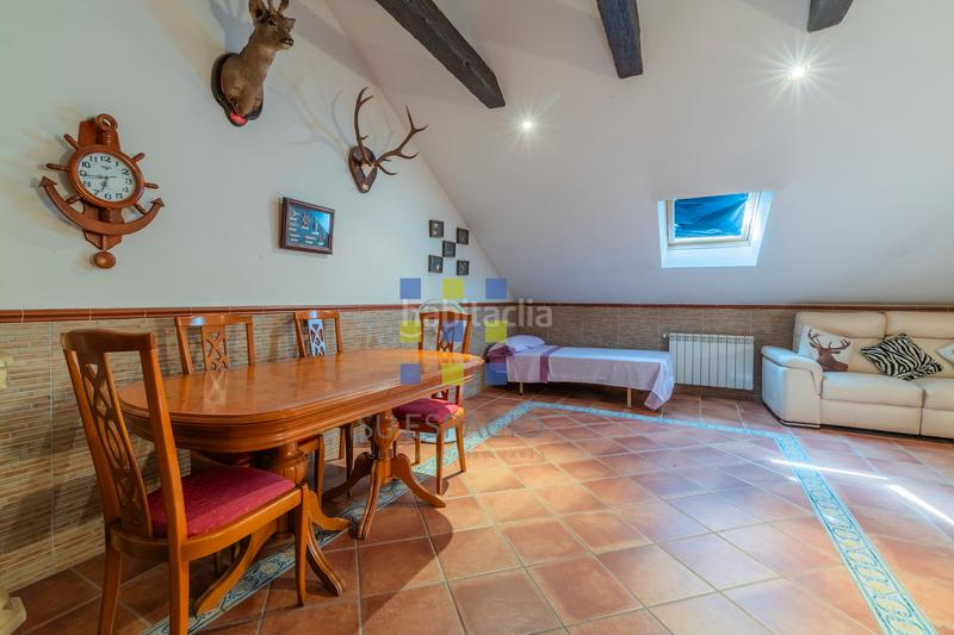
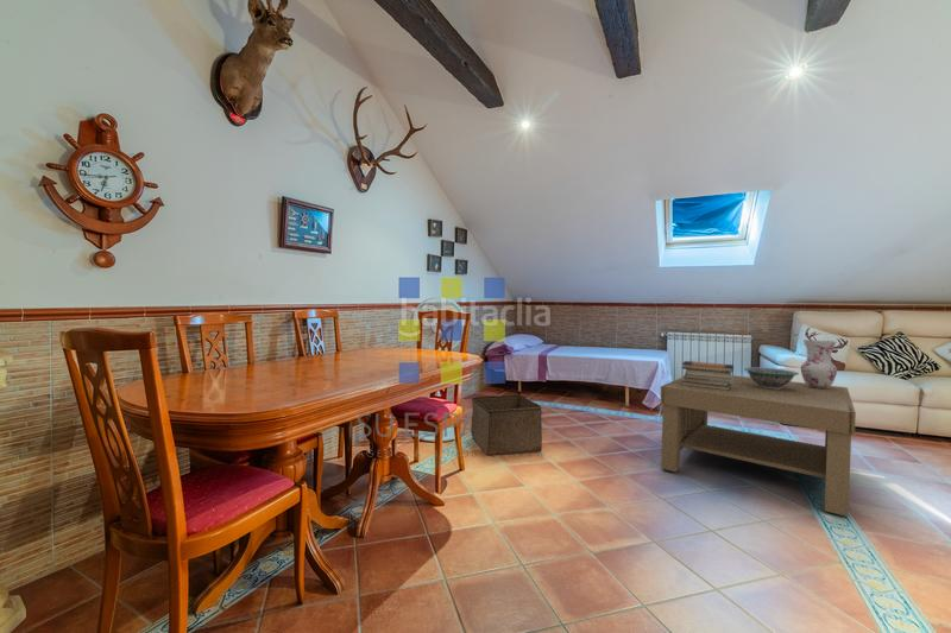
+ vase [800,338,838,388]
+ book stack [680,360,735,391]
+ coffee table [659,374,857,518]
+ storage bin [470,393,543,457]
+ decorative bowl [743,366,800,390]
